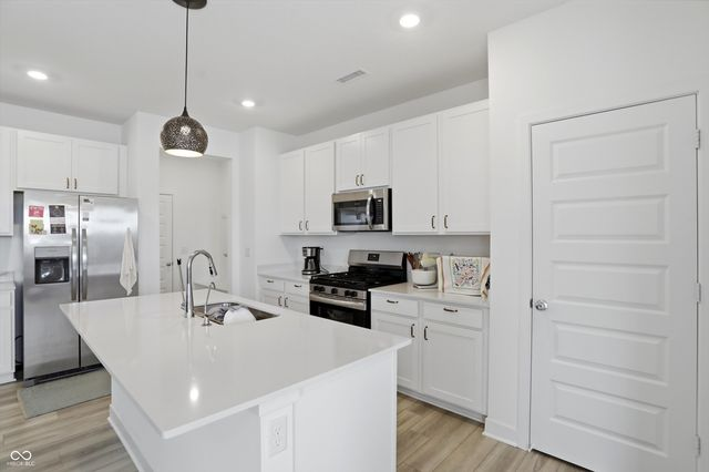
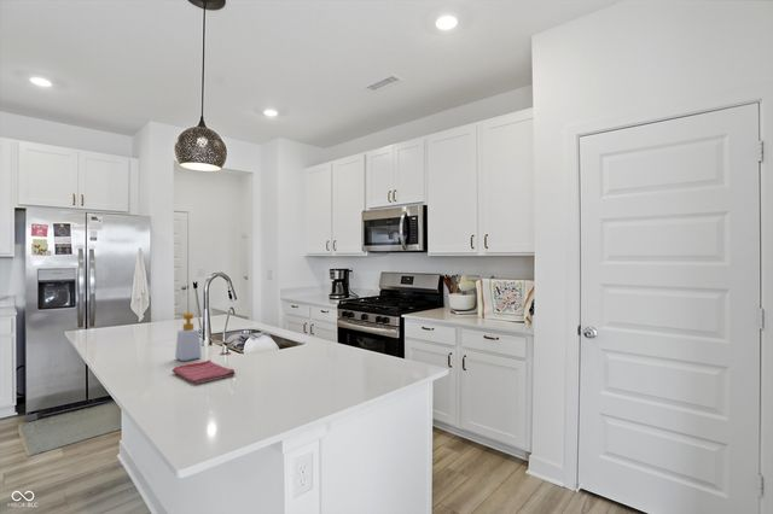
+ dish towel [172,360,237,385]
+ soap bottle [174,311,203,362]
